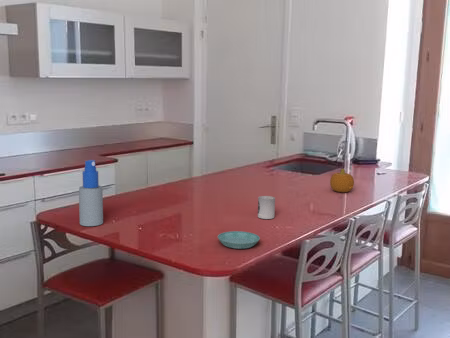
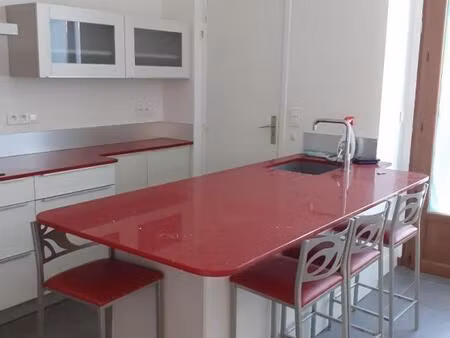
- cup [257,195,276,220]
- spray bottle [78,159,104,227]
- fruit [329,168,355,193]
- saucer [217,230,261,250]
